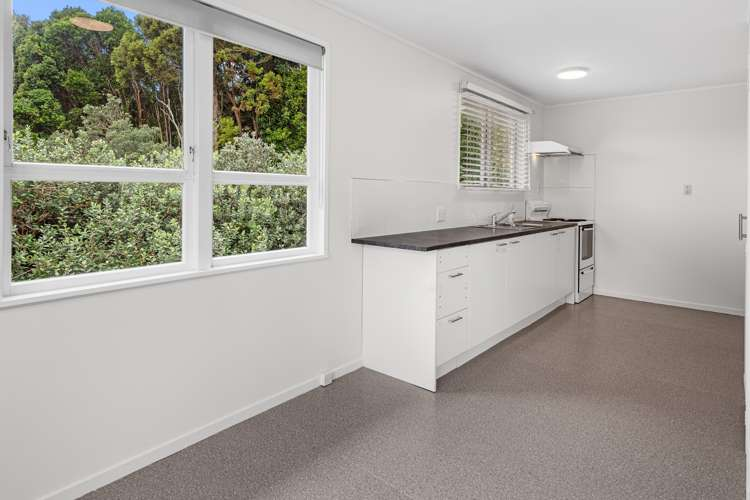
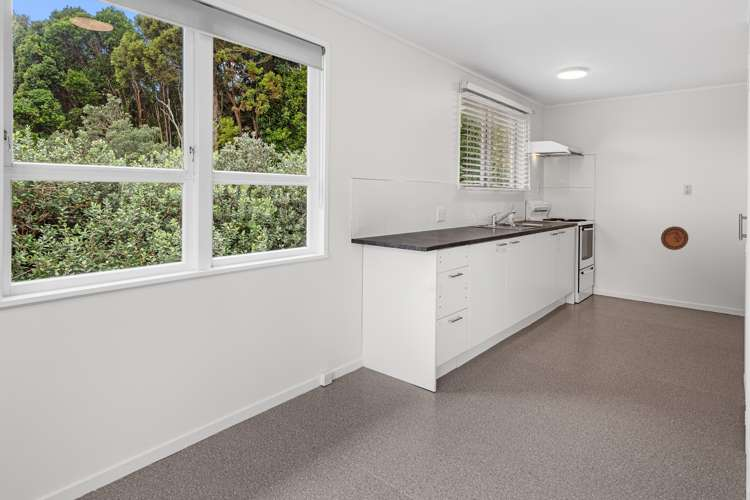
+ decorative plate [660,225,689,251]
